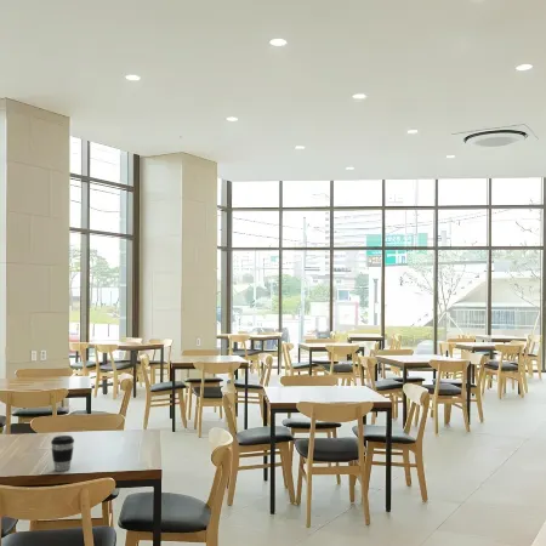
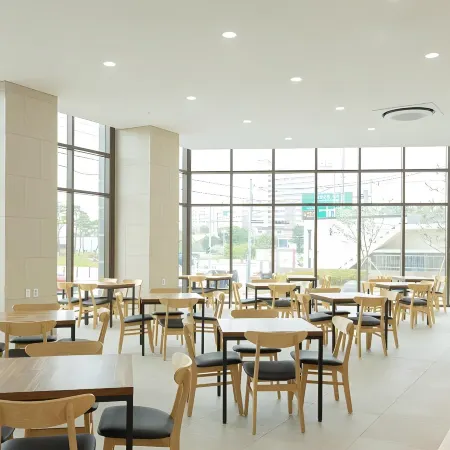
- coffee cup [50,434,75,472]
